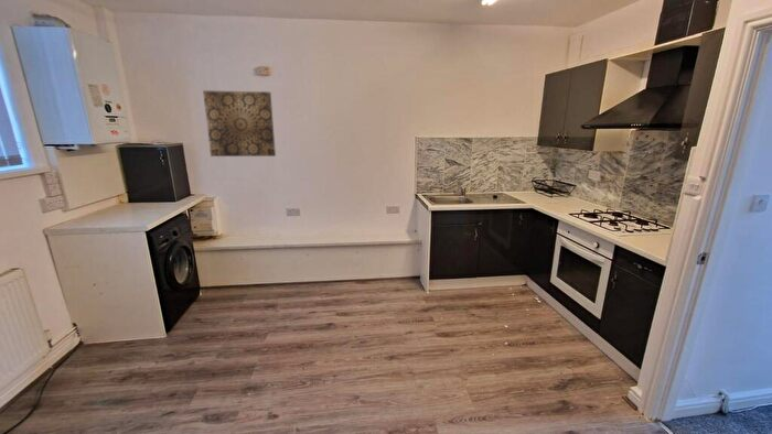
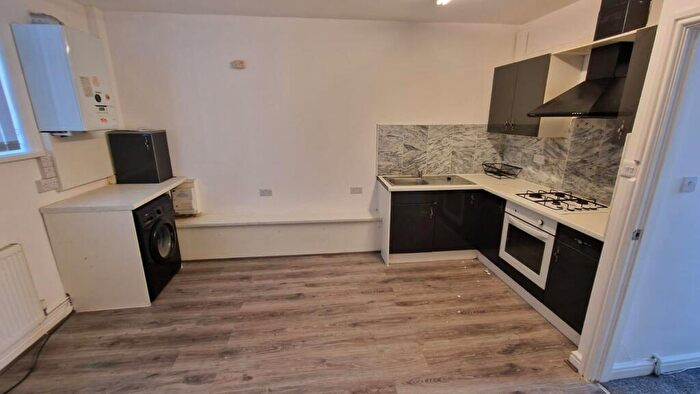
- wall art [202,89,277,158]
